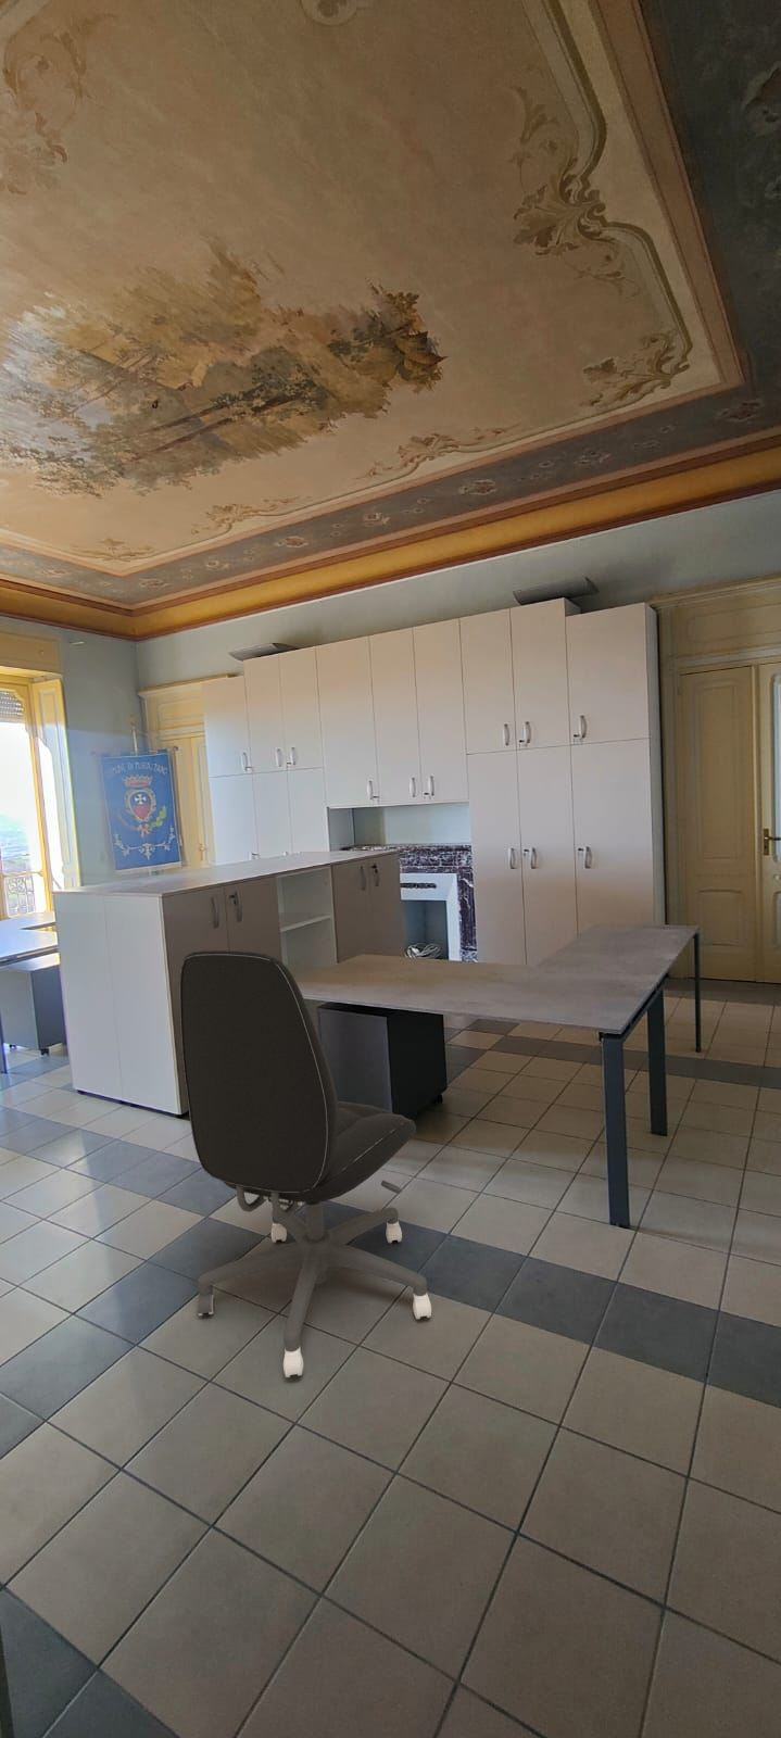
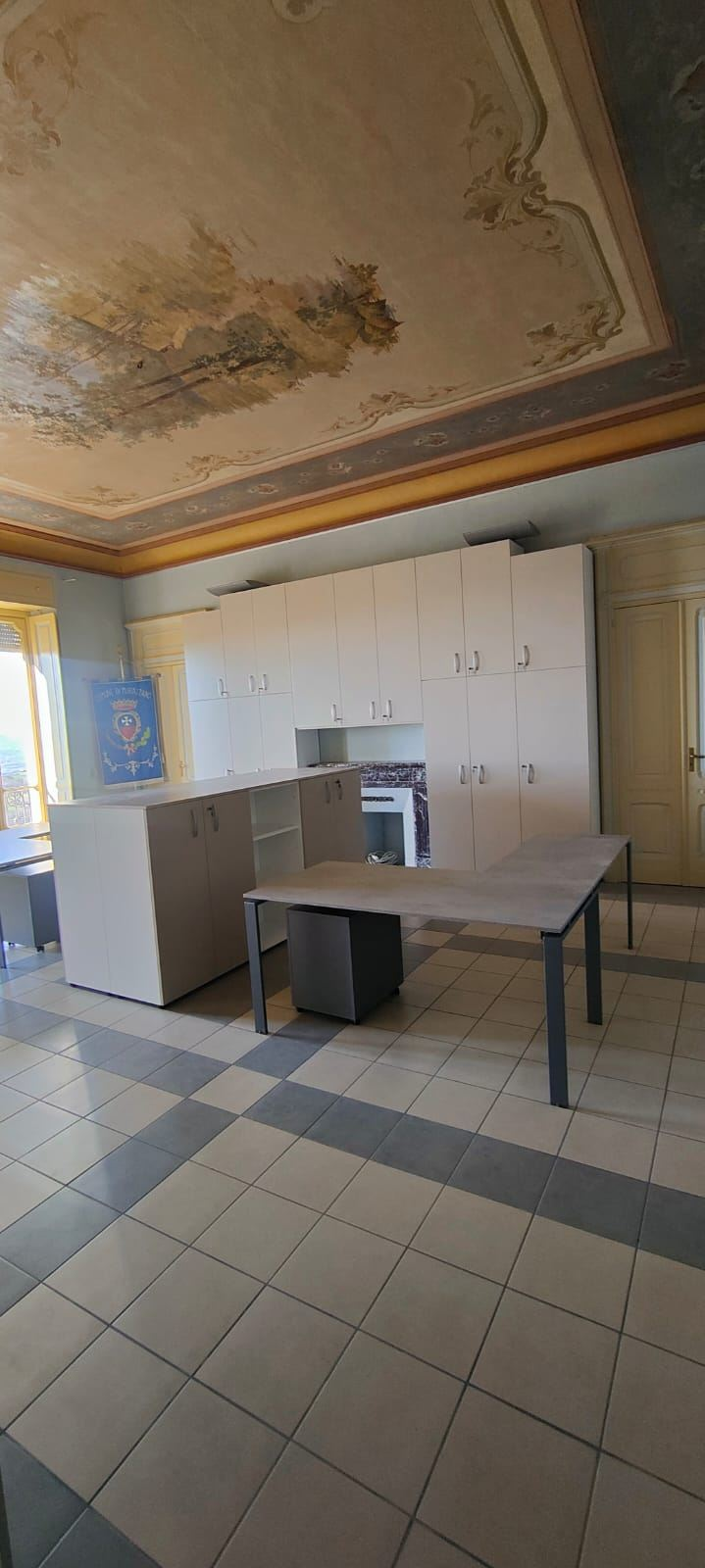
- office chair [178,950,432,1379]
